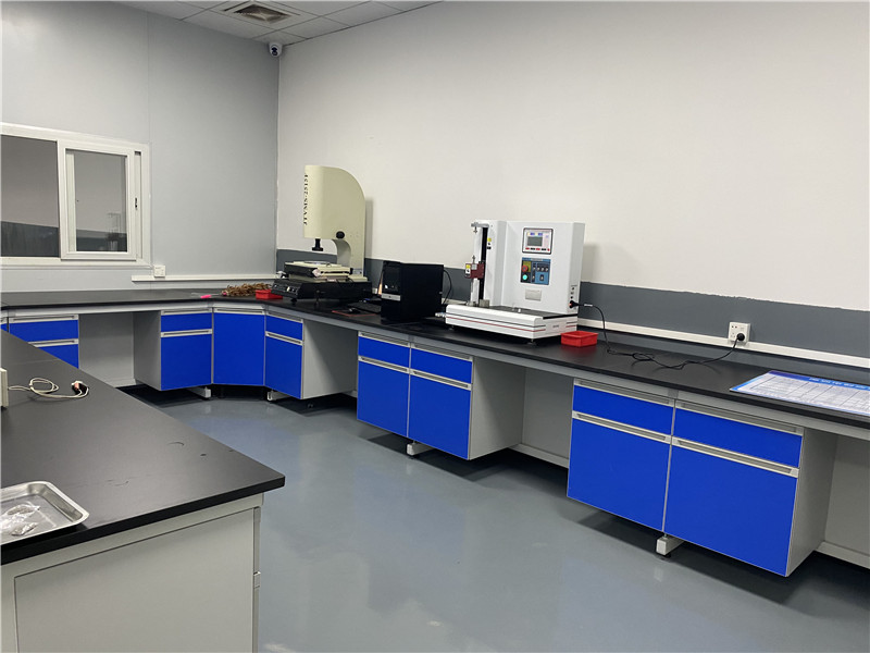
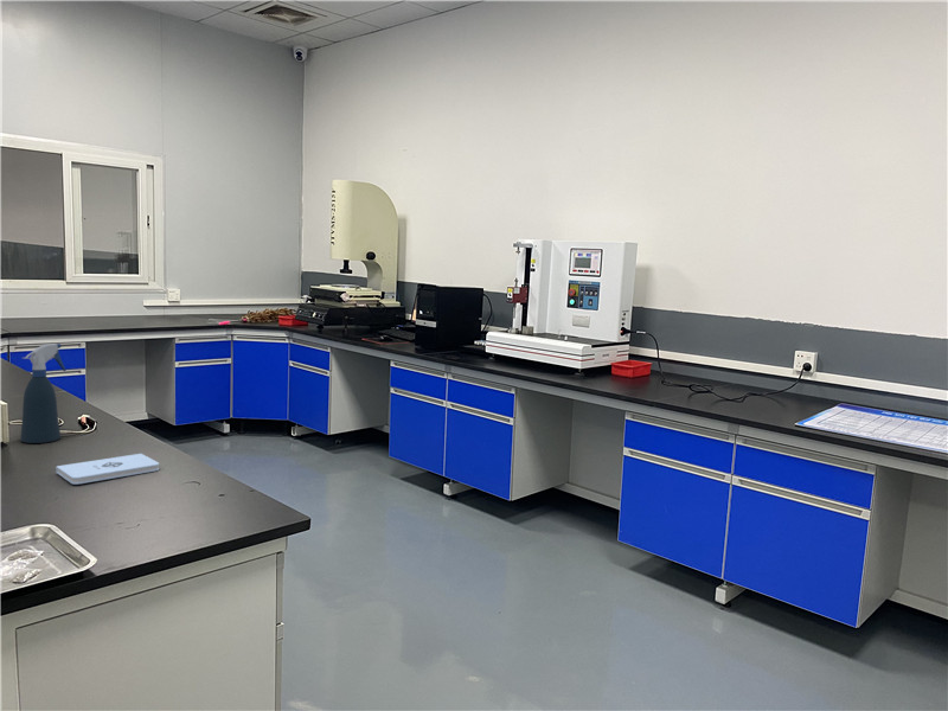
+ notepad [56,453,160,486]
+ spray bottle [19,342,68,444]
